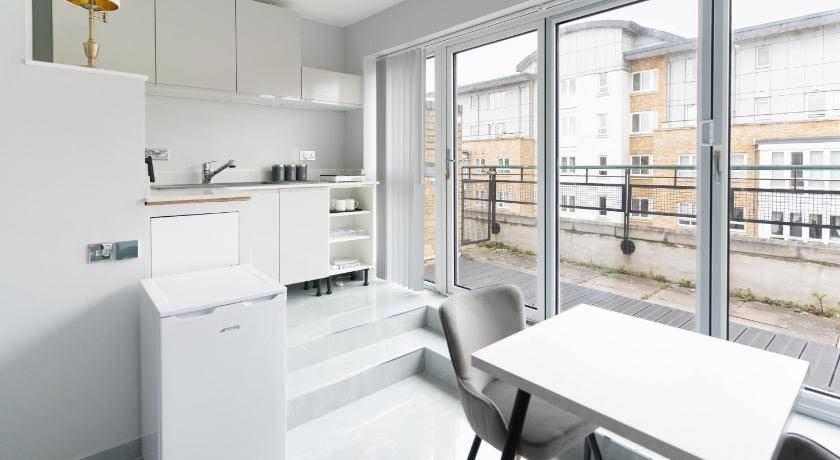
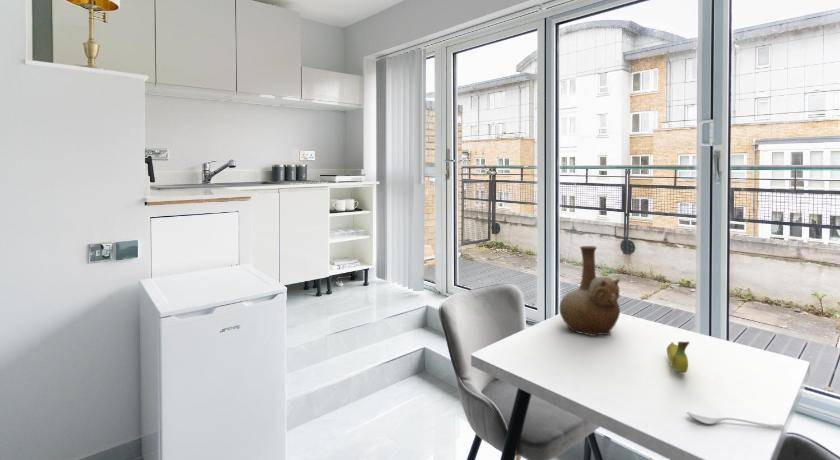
+ fruit [666,341,690,373]
+ vase [559,245,621,337]
+ spoon [686,411,786,429]
